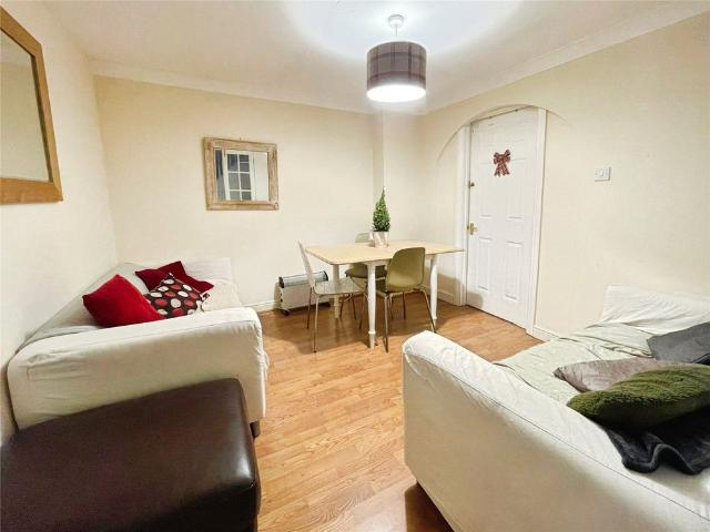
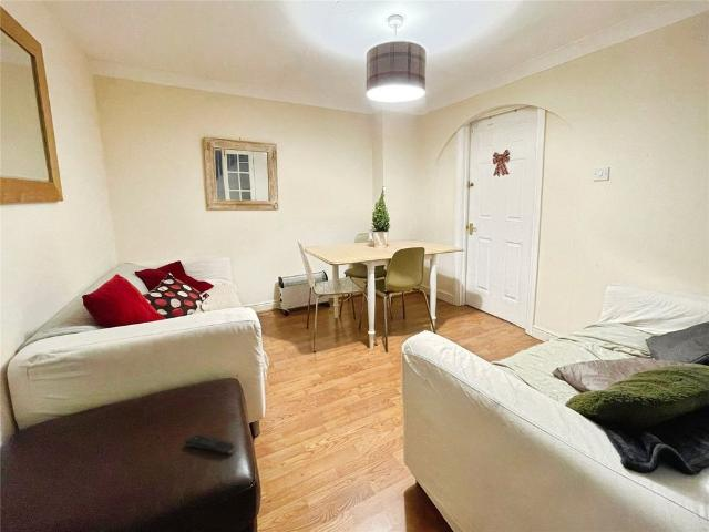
+ remote control [184,432,235,454]
